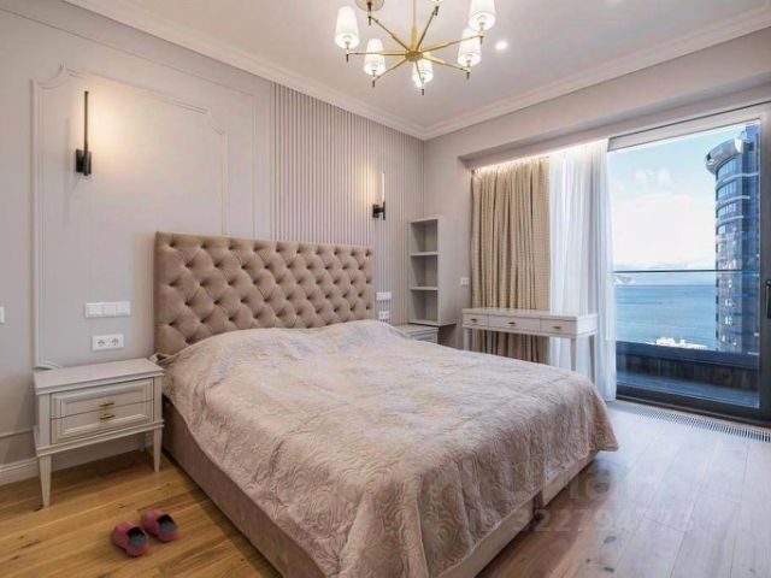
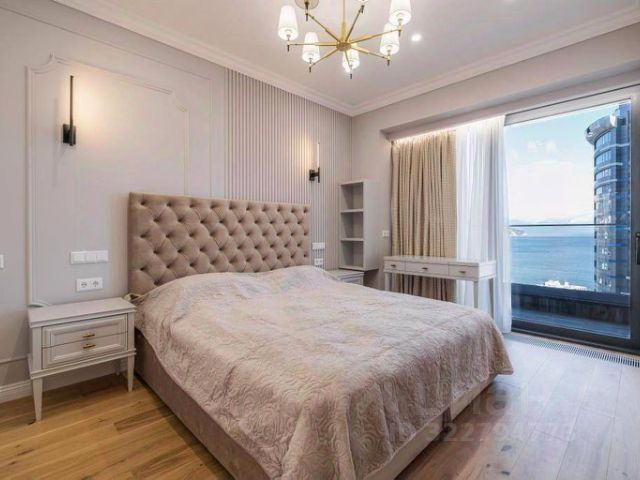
- slippers [112,508,179,558]
